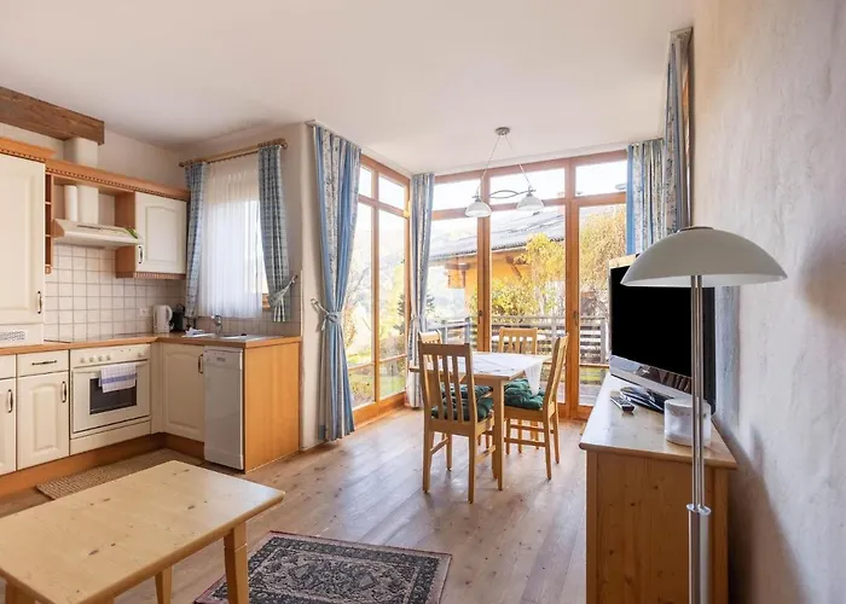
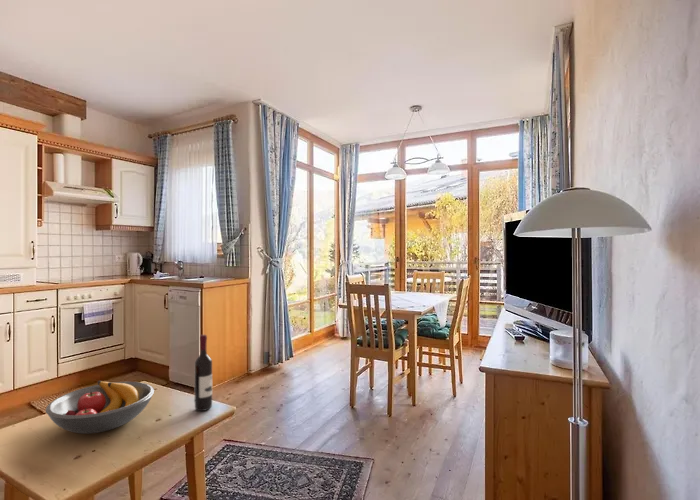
+ wine bottle [194,334,213,412]
+ fruit bowl [45,380,155,434]
